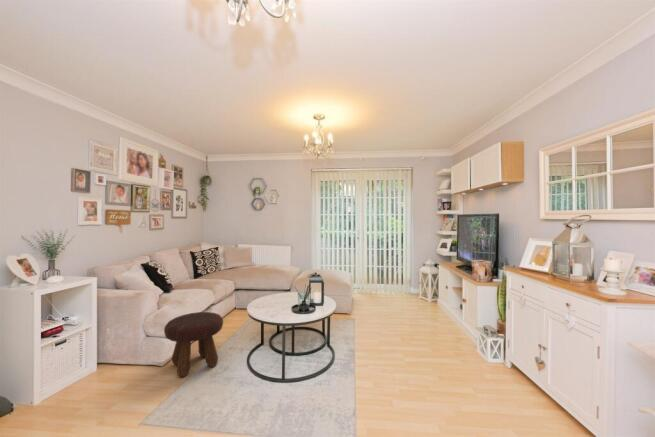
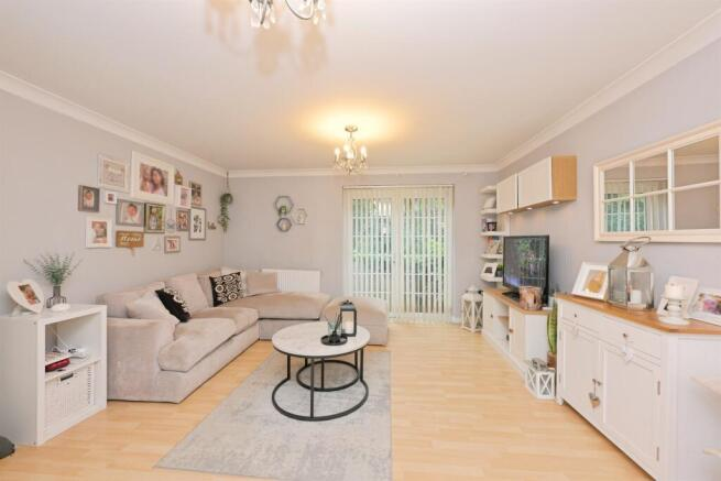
- footstool [163,311,224,378]
